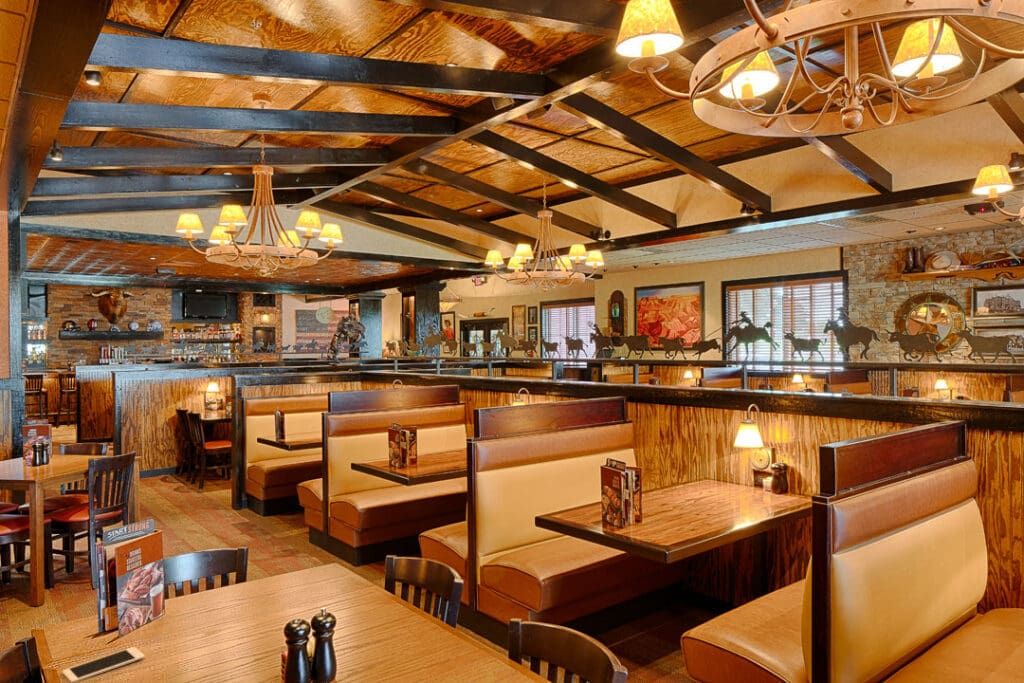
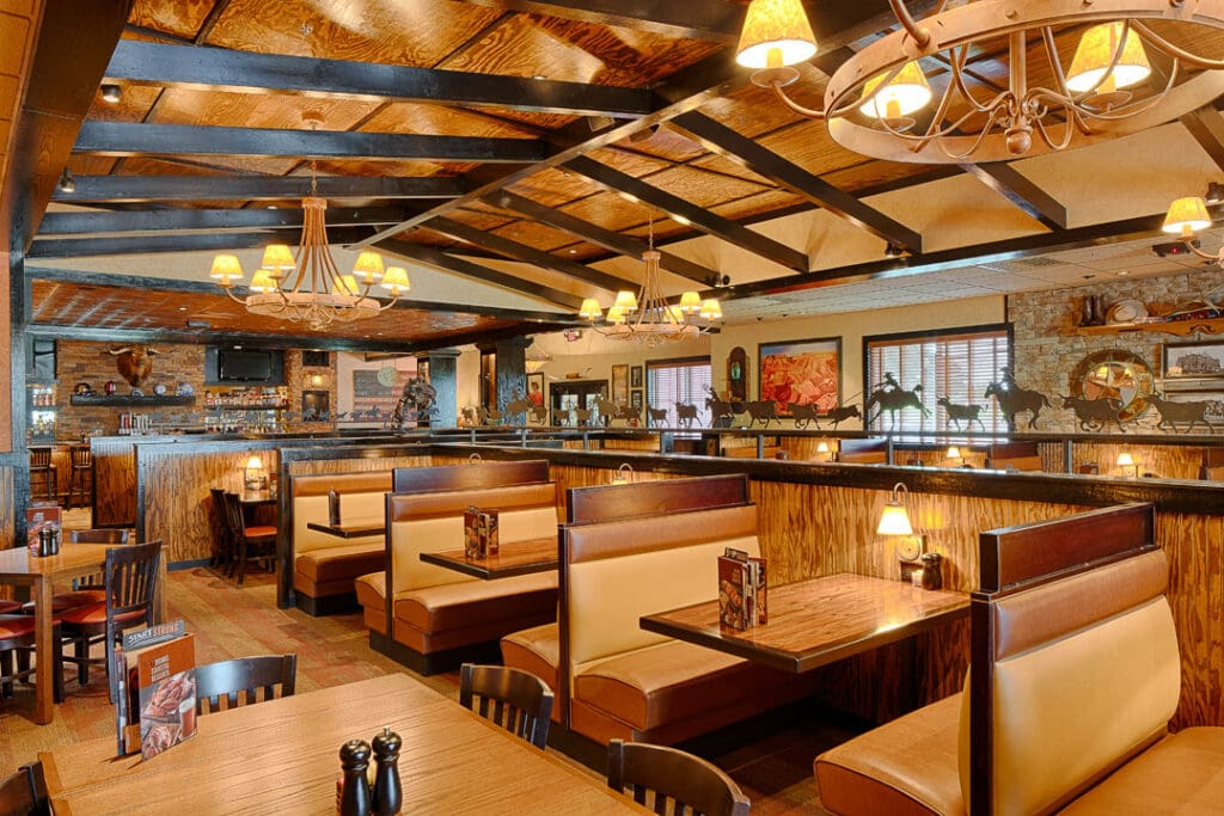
- cell phone [61,646,146,683]
